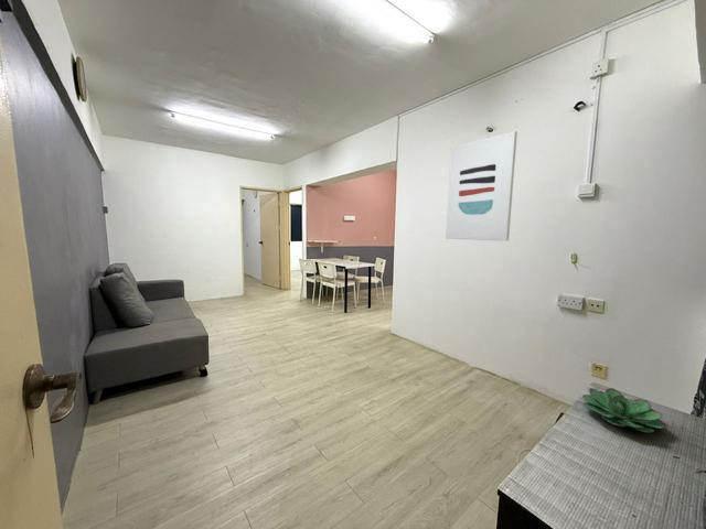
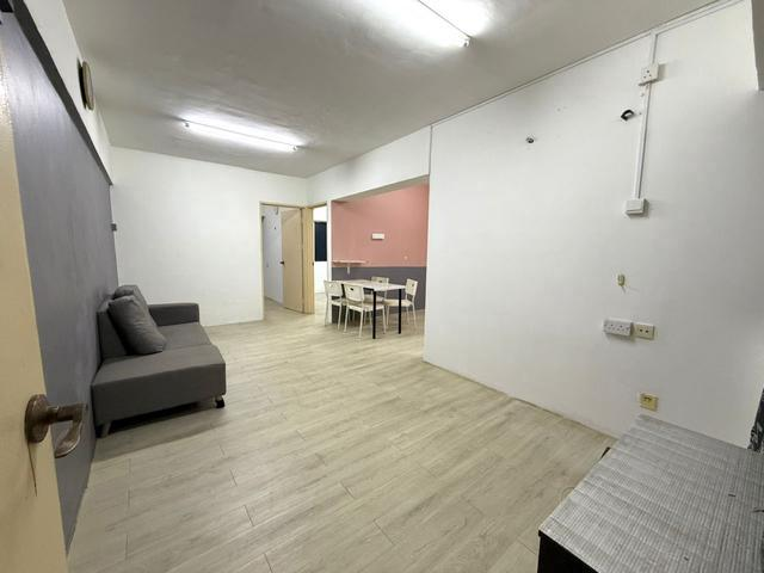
- wall art [445,130,518,241]
- succulent plant [581,387,666,433]
